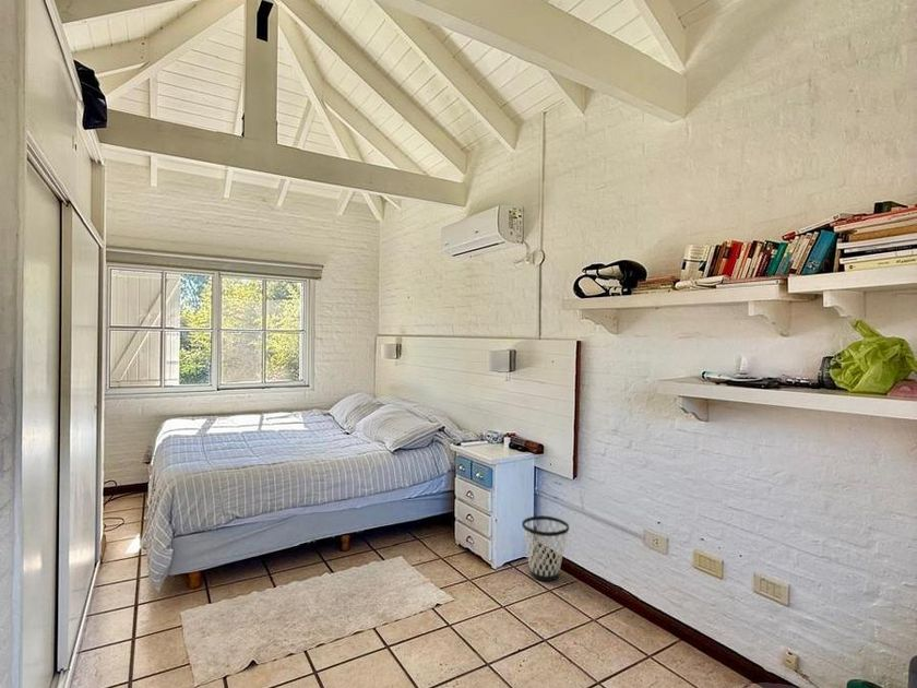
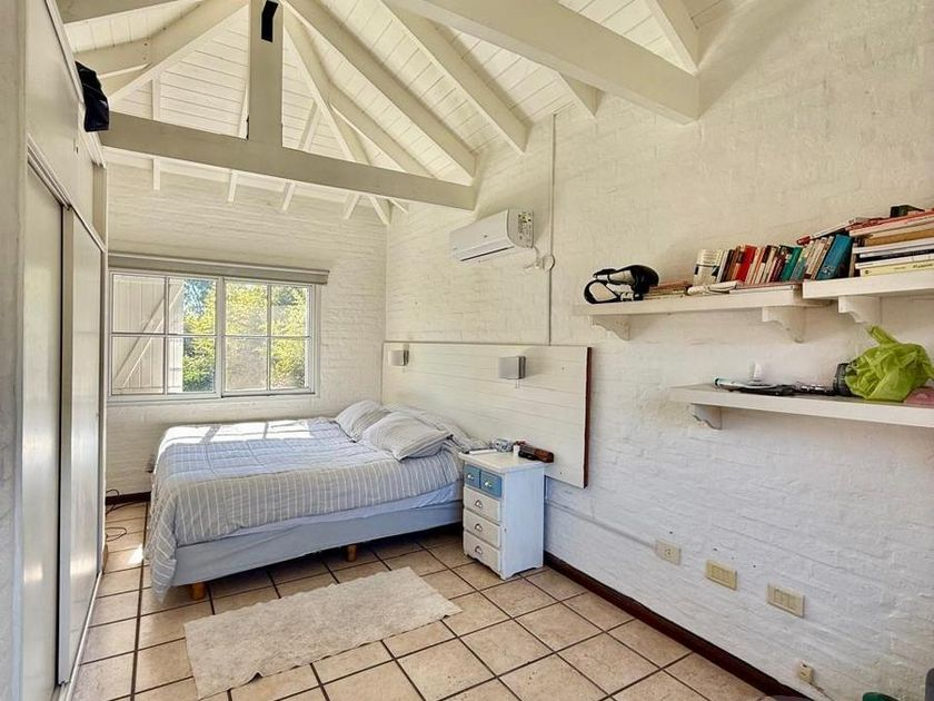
- wastebasket [521,514,570,582]
